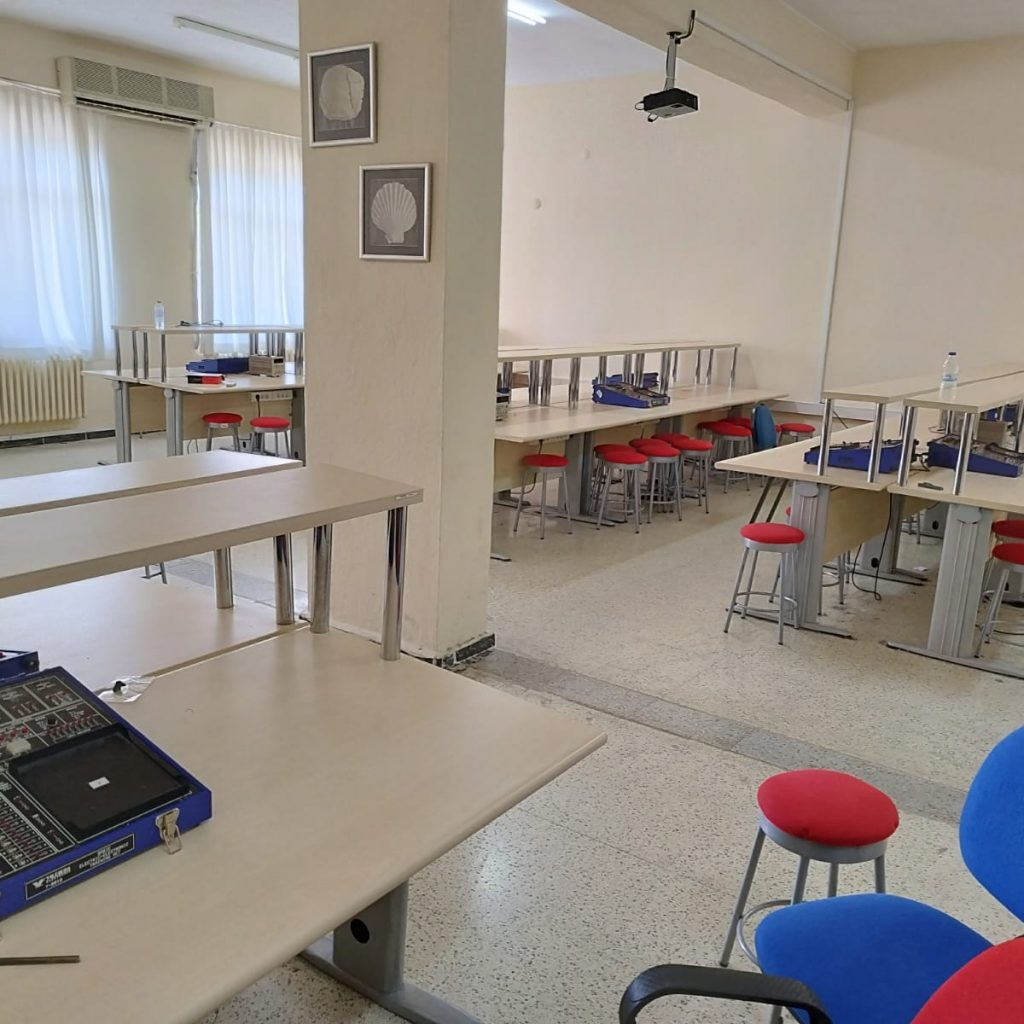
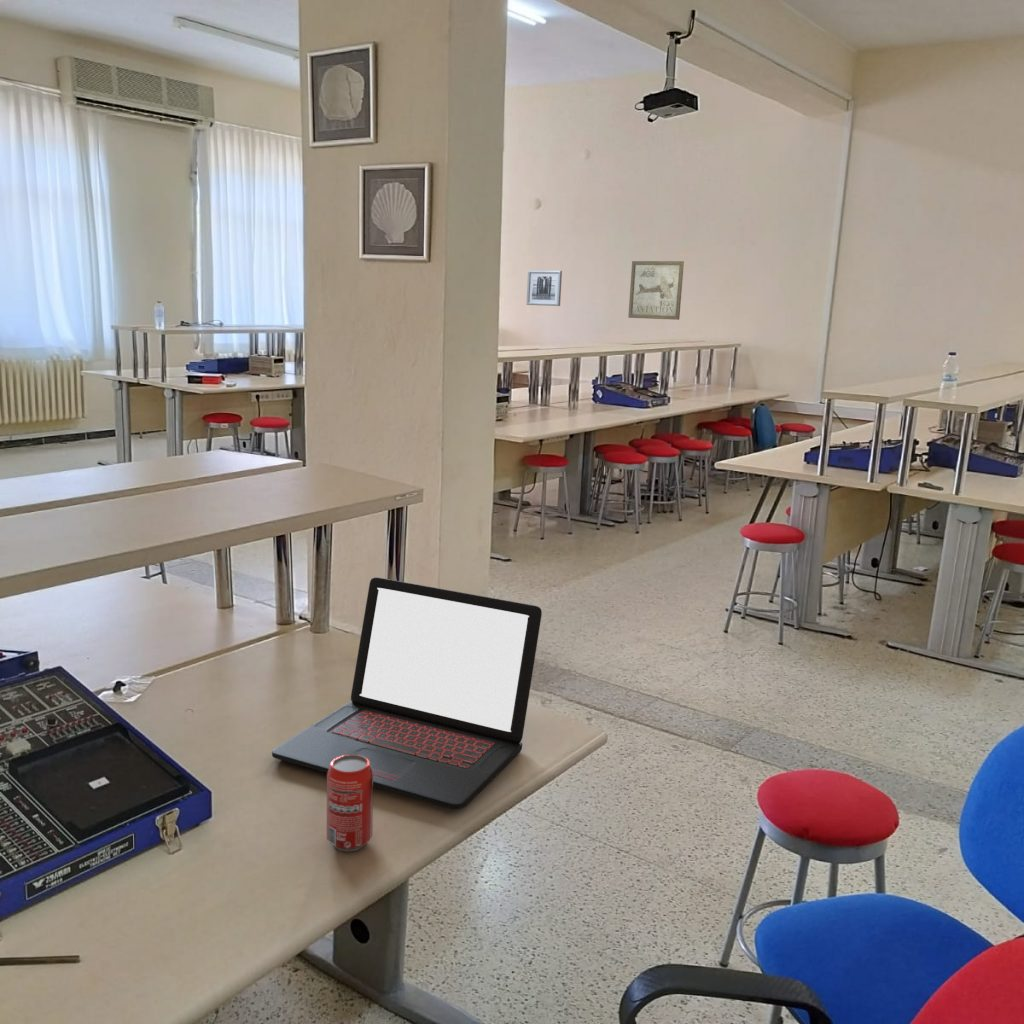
+ wall art [627,260,685,321]
+ beverage can [326,755,374,853]
+ laptop [271,576,543,810]
+ wall art [526,270,563,307]
